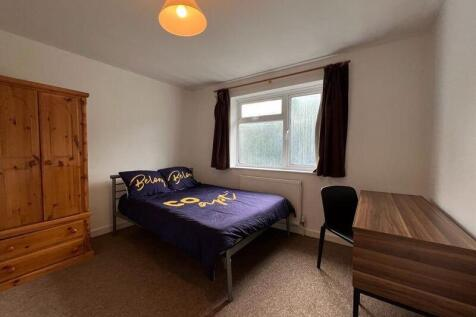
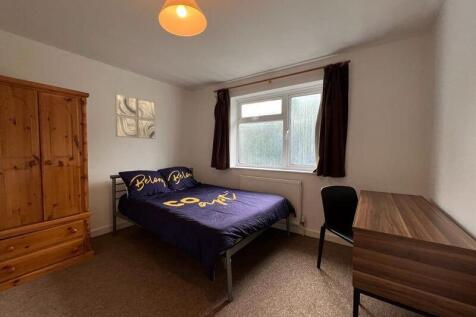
+ wall art [114,93,156,140]
